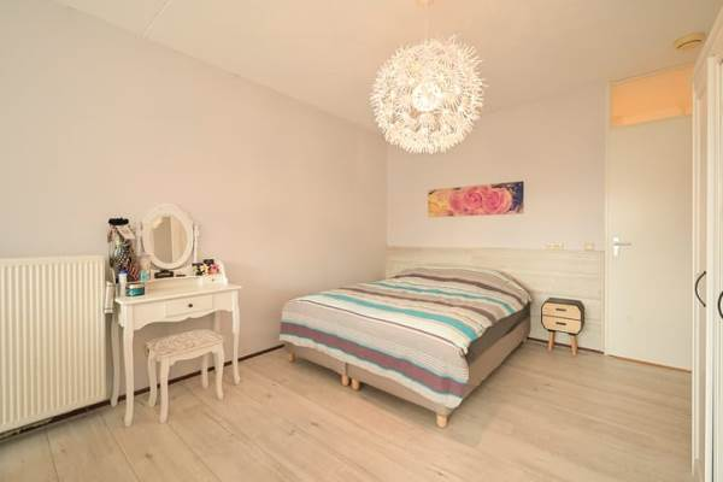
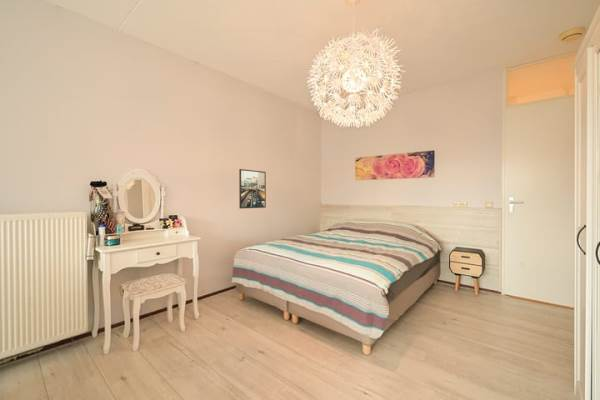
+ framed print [238,168,267,210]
